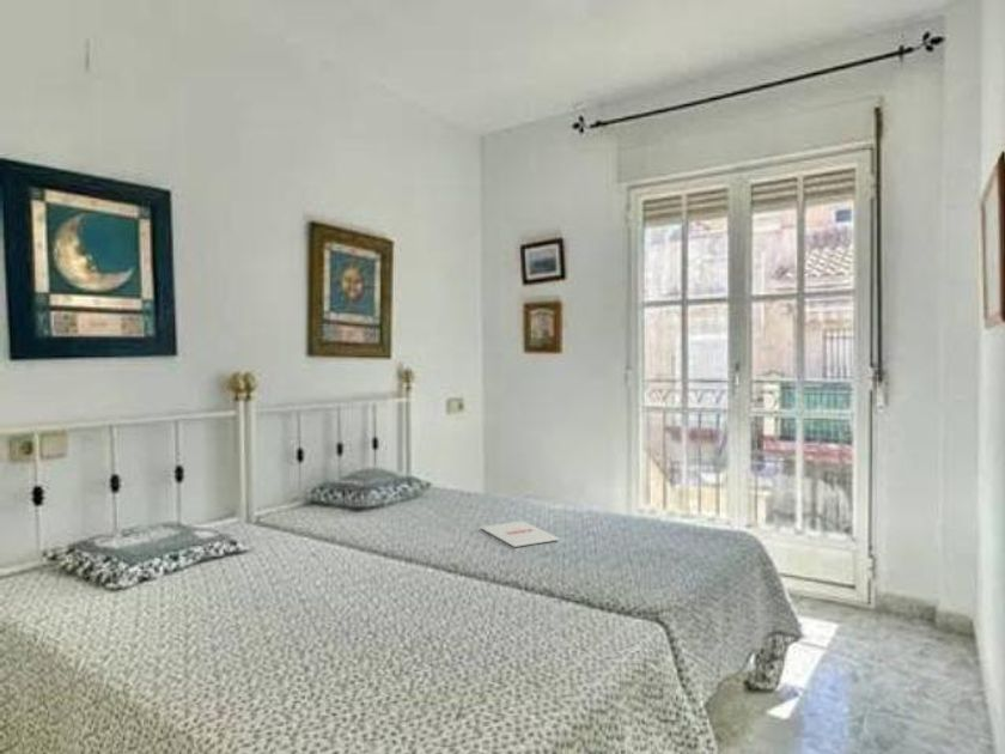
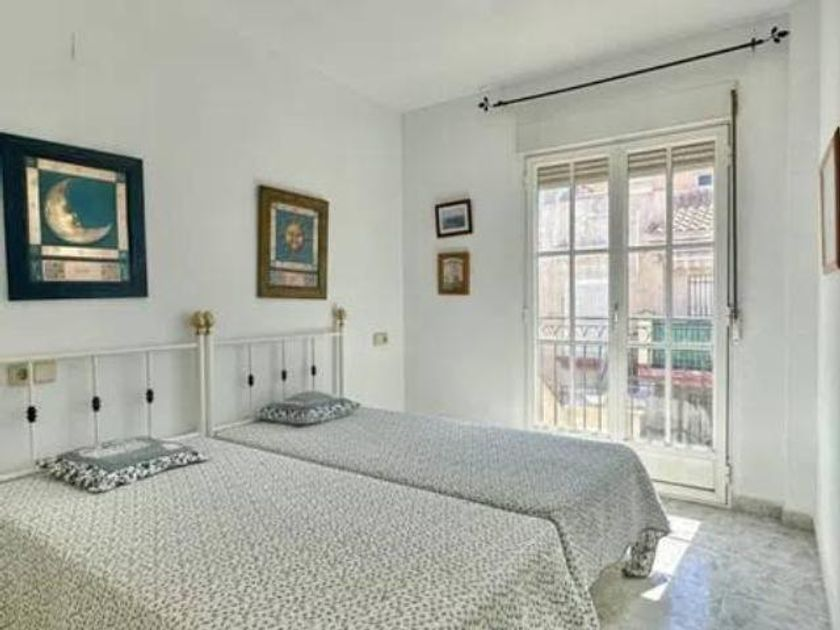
- magazine [480,519,561,548]
